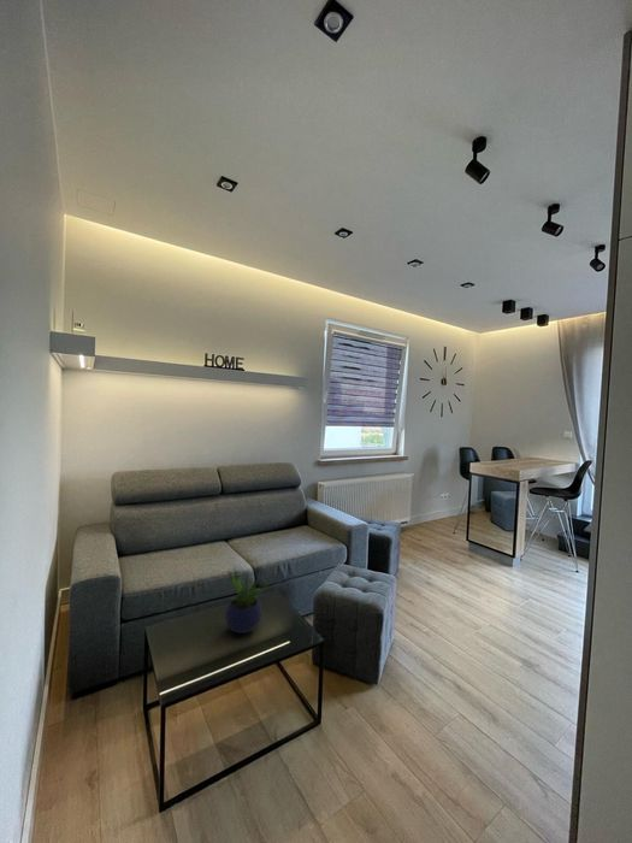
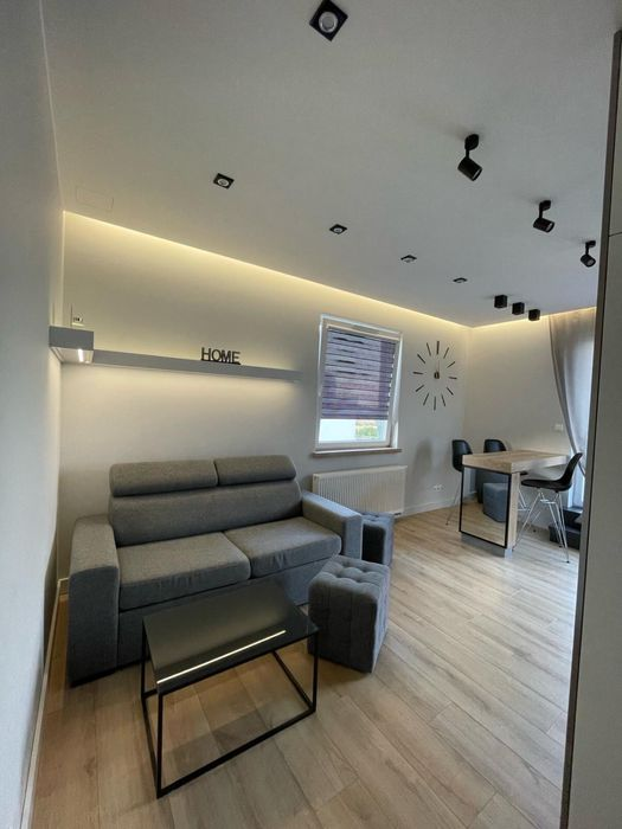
- potted plant [224,565,271,635]
